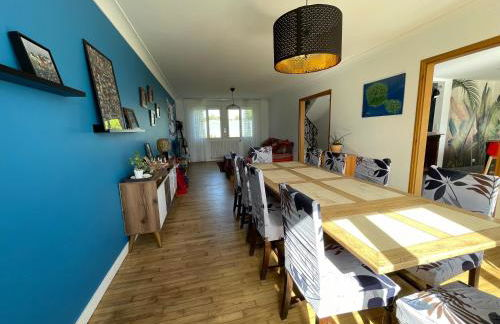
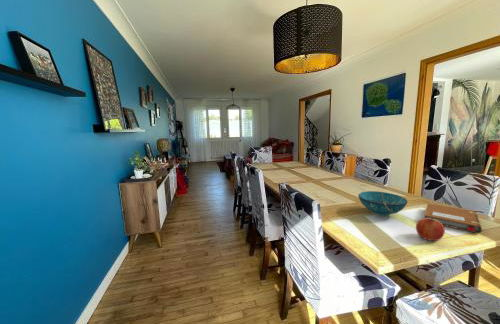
+ bowl [357,190,408,217]
+ fruit [415,217,446,242]
+ notebook [423,202,483,234]
